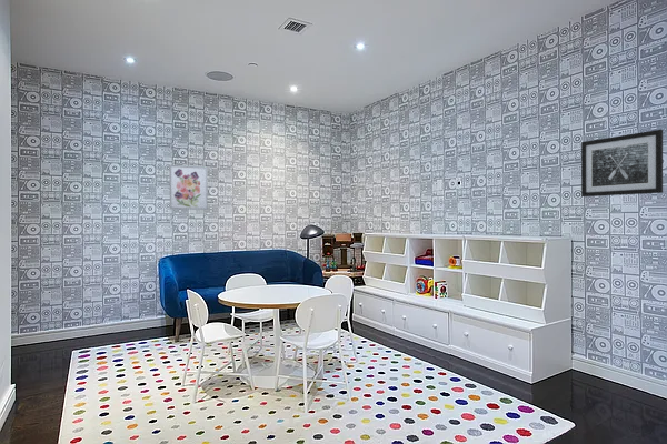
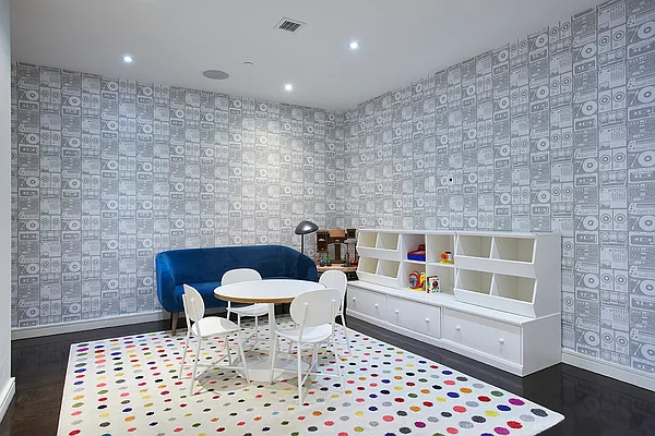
- wall art [169,164,209,211]
- wall art [580,129,664,198]
